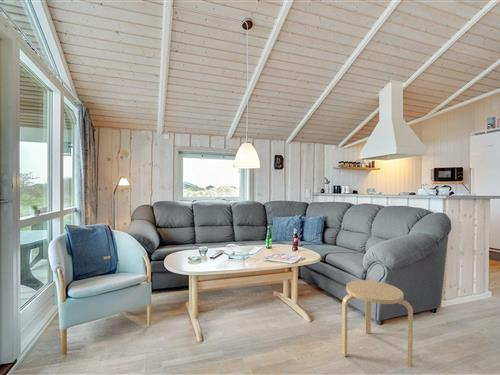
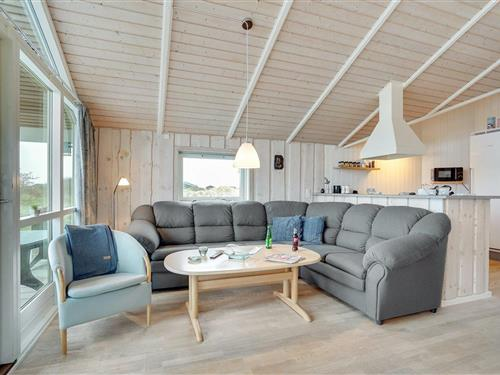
- stool [341,279,414,368]
